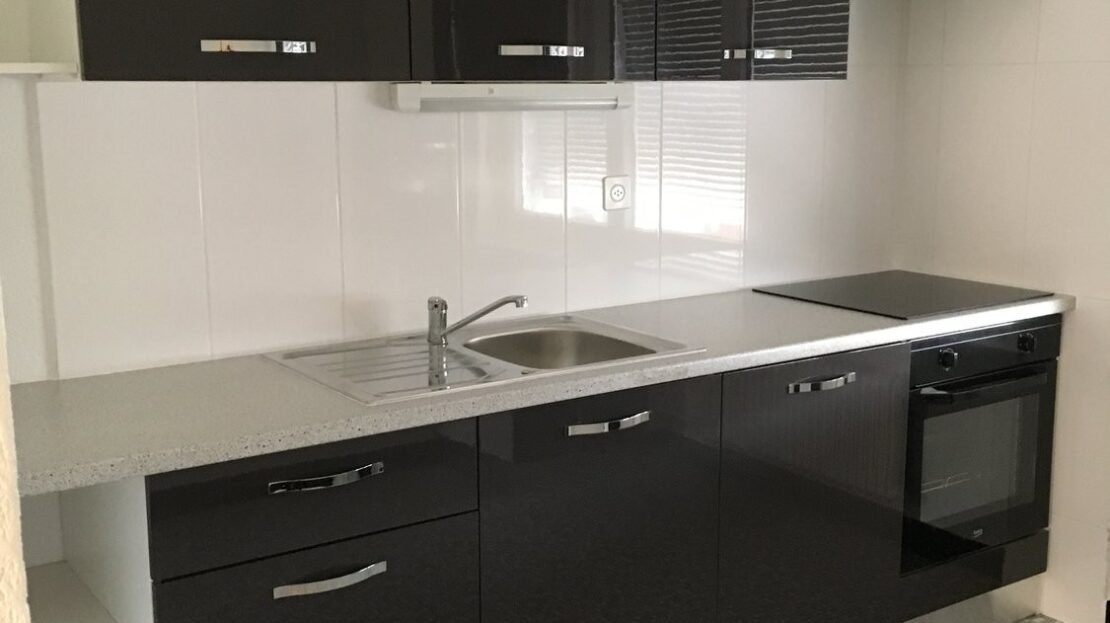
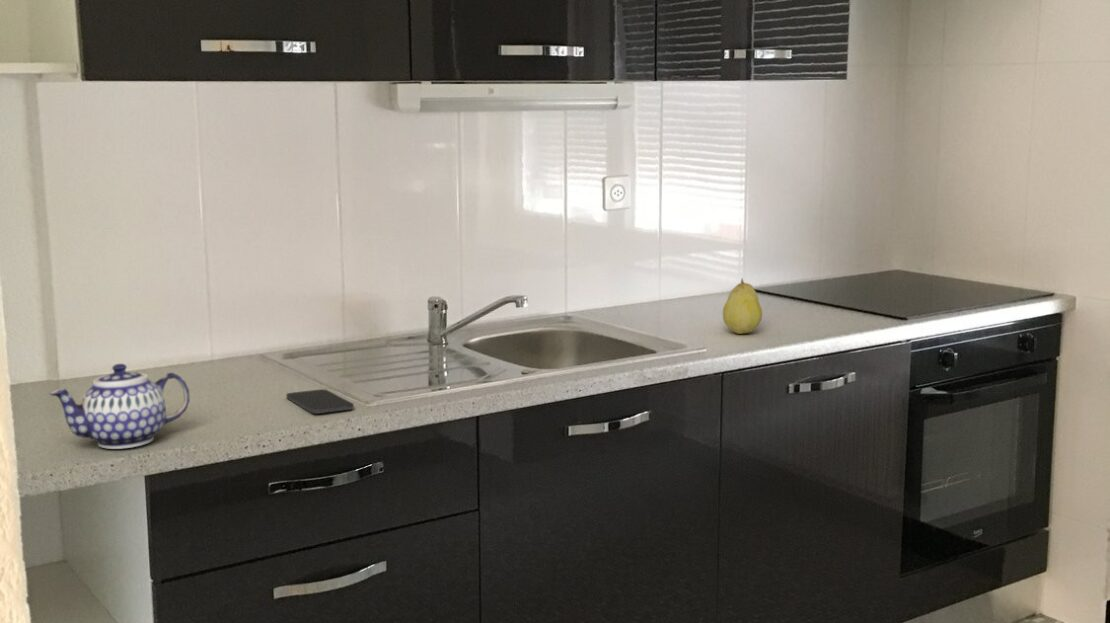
+ smartphone [285,388,355,414]
+ fruit [722,277,763,335]
+ teapot [48,363,191,450]
